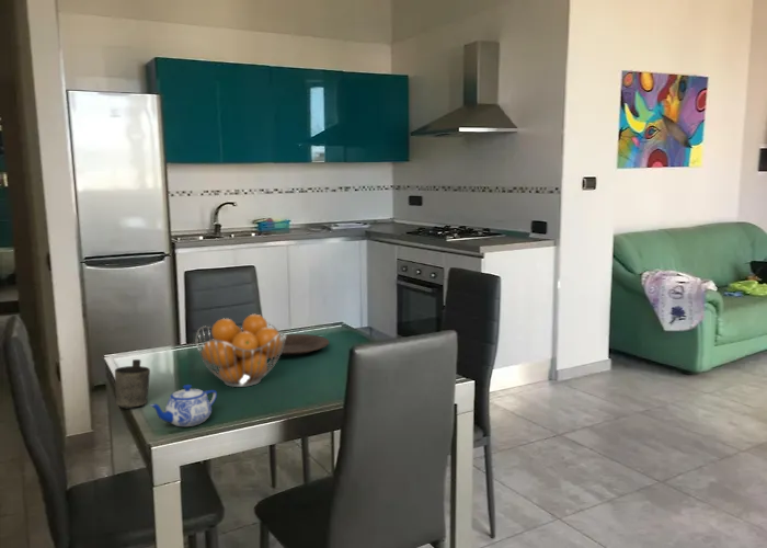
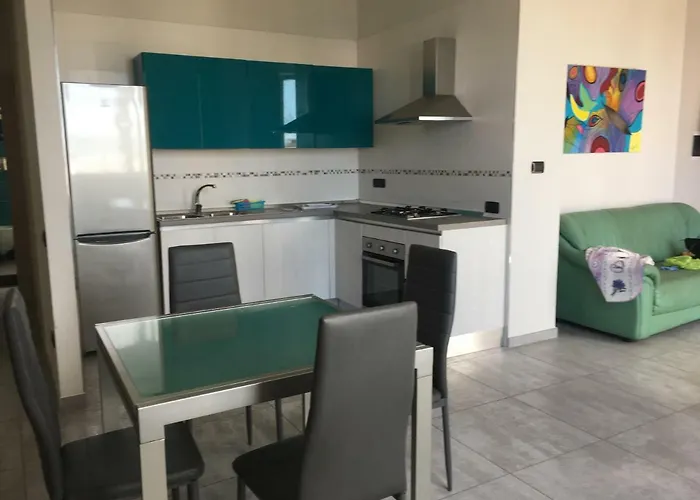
- teapot [149,384,218,427]
- plate [277,333,330,356]
- mug [114,358,151,409]
- fruit basket [194,313,286,388]
